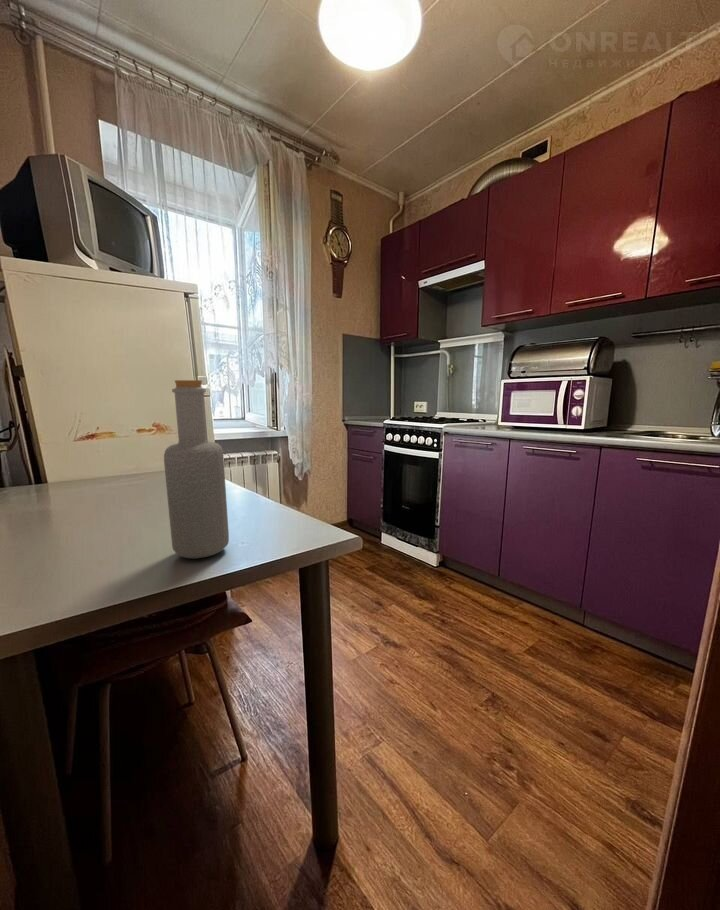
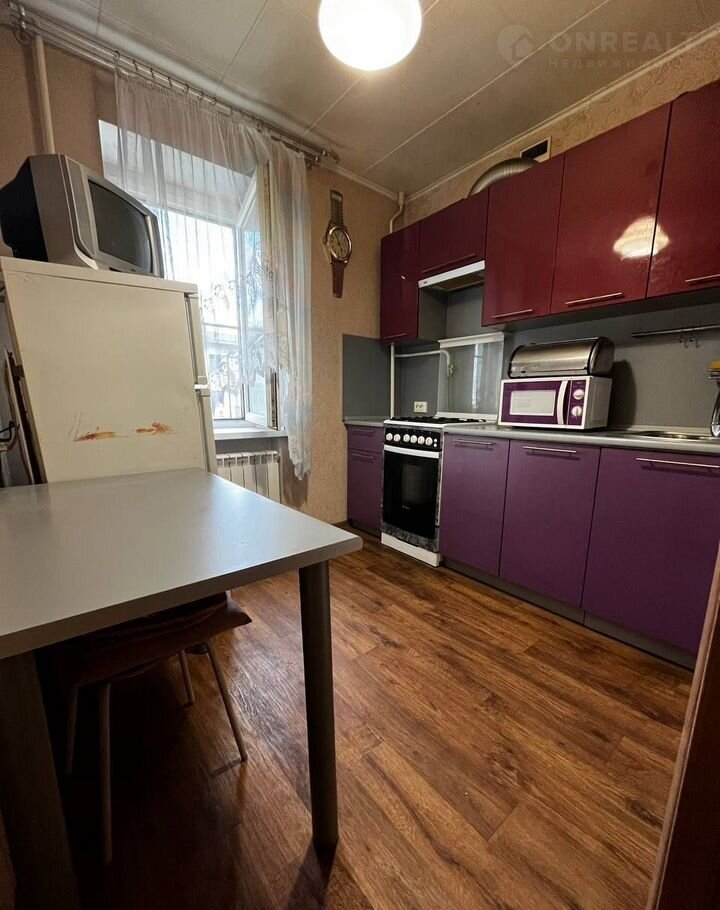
- bottle [163,379,230,559]
